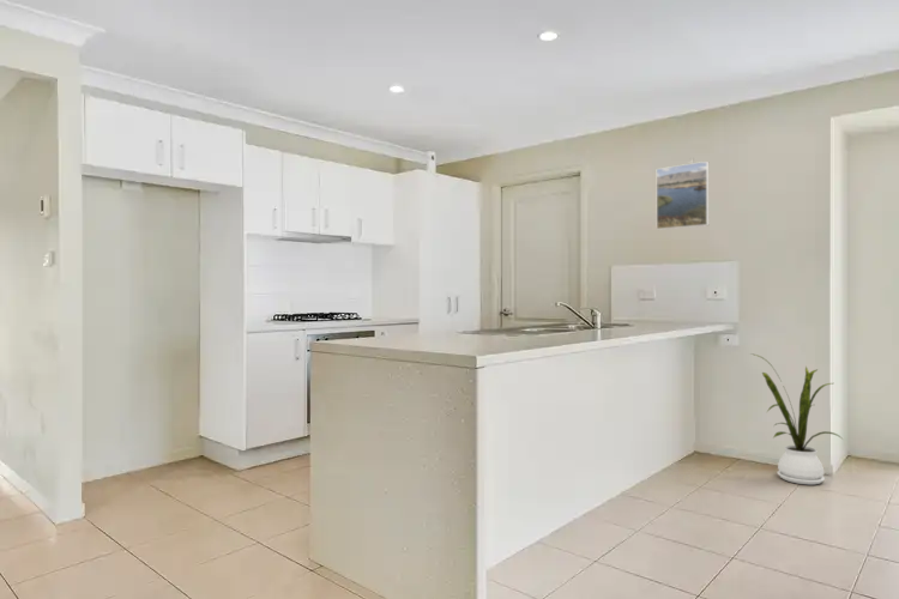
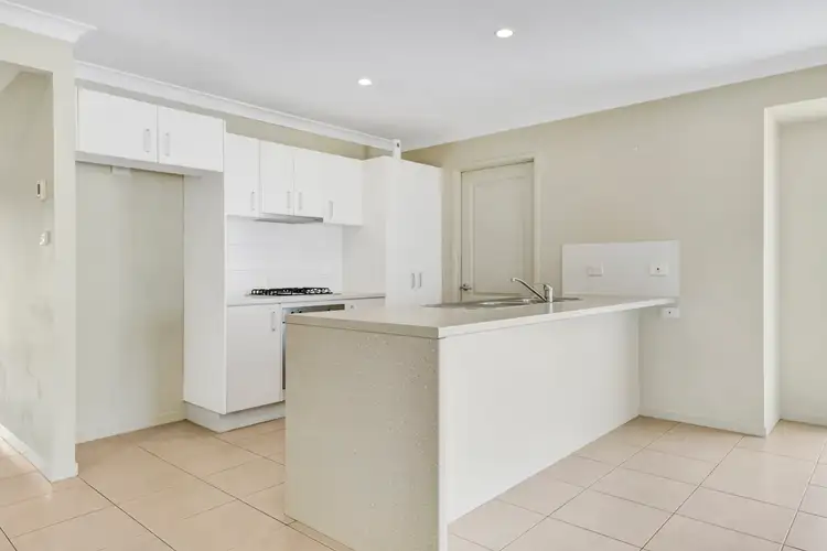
- house plant [749,352,843,485]
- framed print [656,161,710,231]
